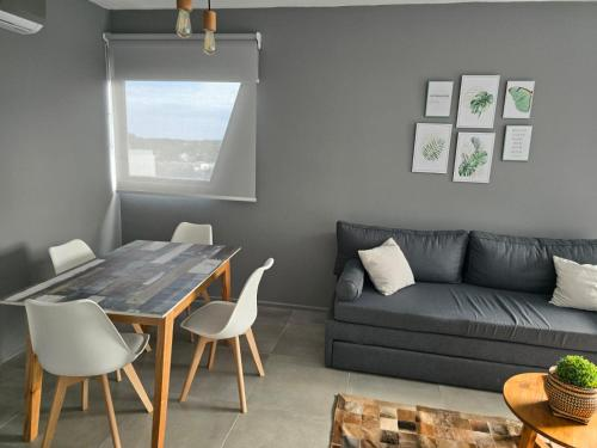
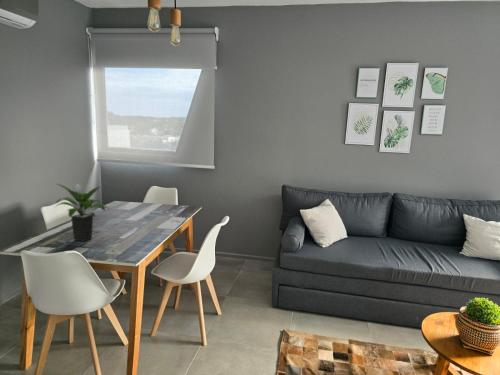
+ potted plant [53,182,110,243]
